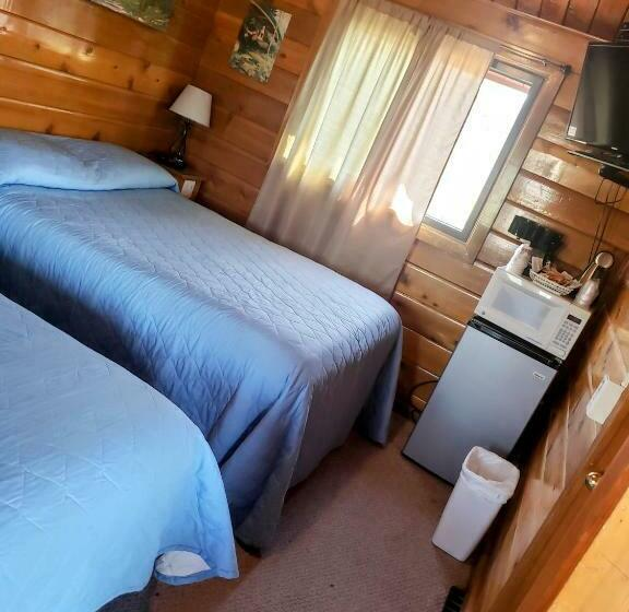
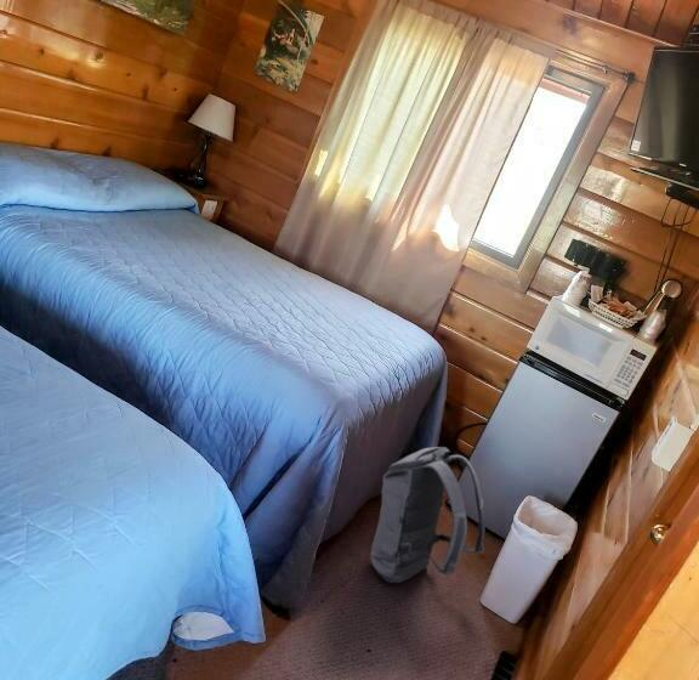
+ backpack [370,446,487,584]
